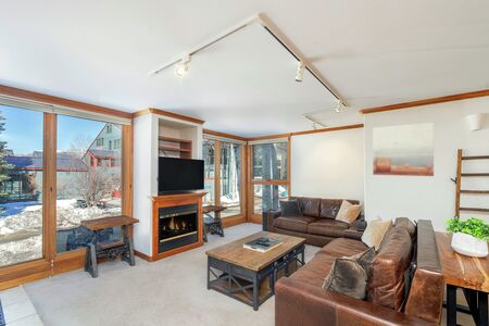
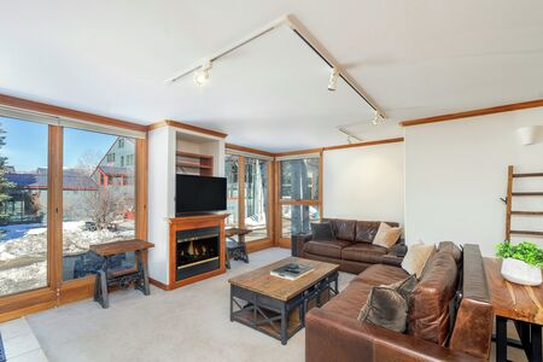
- wall art [372,122,435,177]
